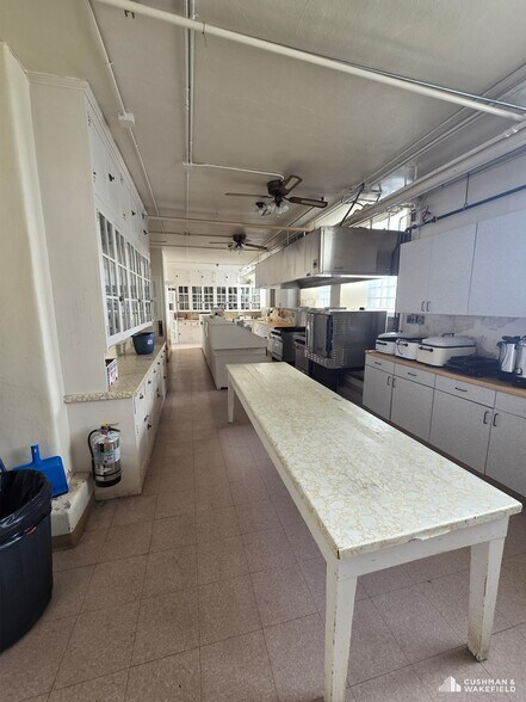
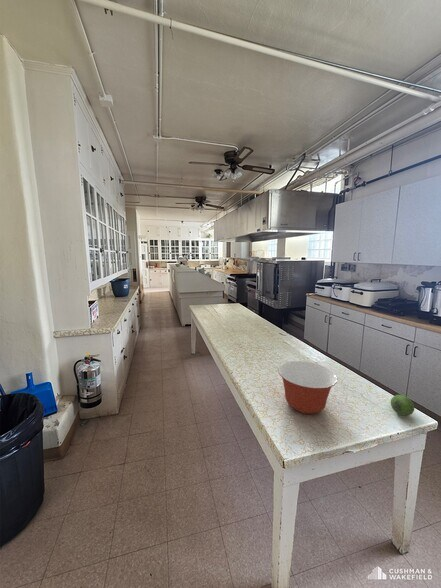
+ fruit [390,394,415,417]
+ mixing bowl [277,360,338,415]
